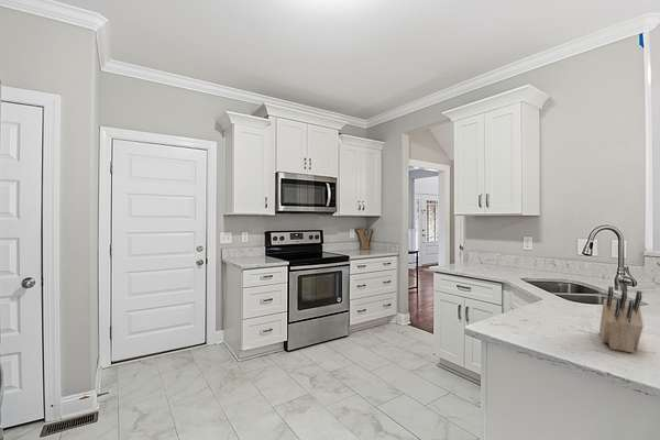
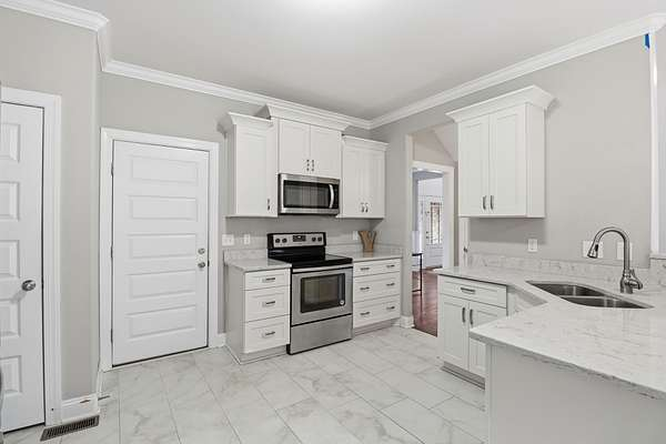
- knife block [598,286,645,354]
